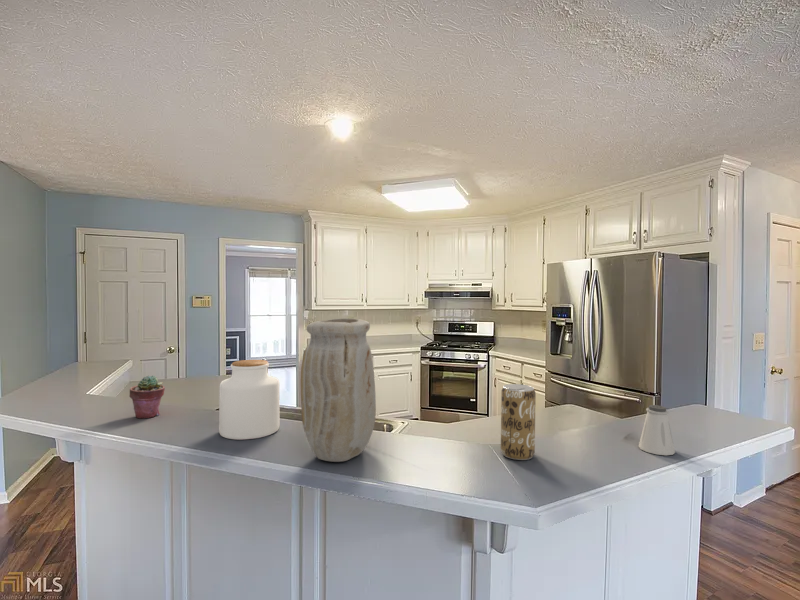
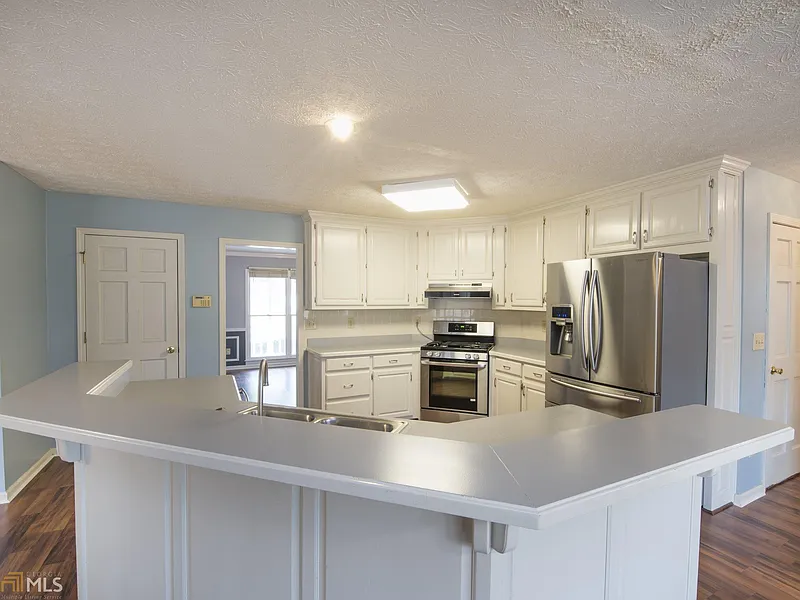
- beverage can [500,383,537,461]
- saltshaker [638,404,676,456]
- potted succulent [128,375,166,419]
- jar [218,359,281,441]
- vase [299,317,377,463]
